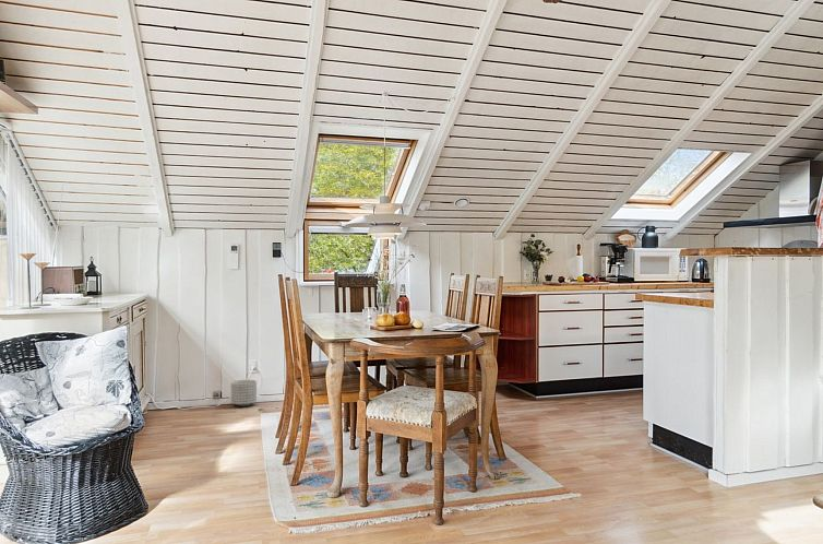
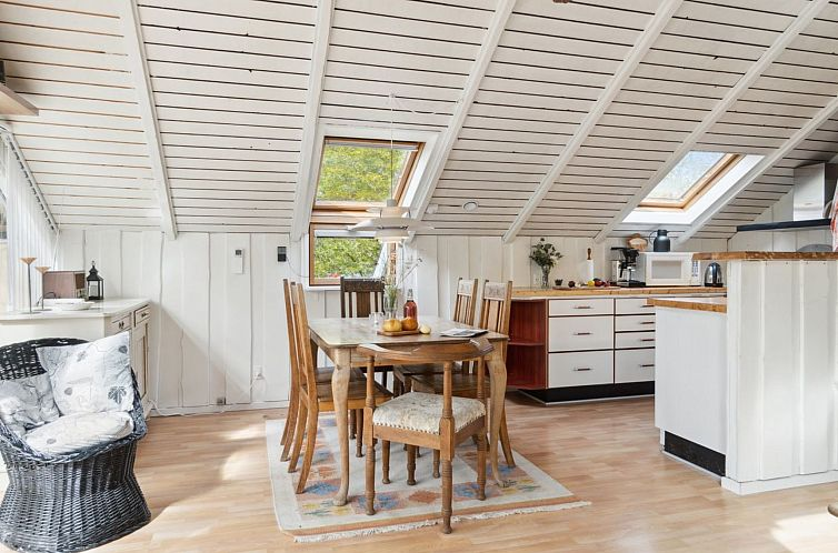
- planter [230,379,258,407]
